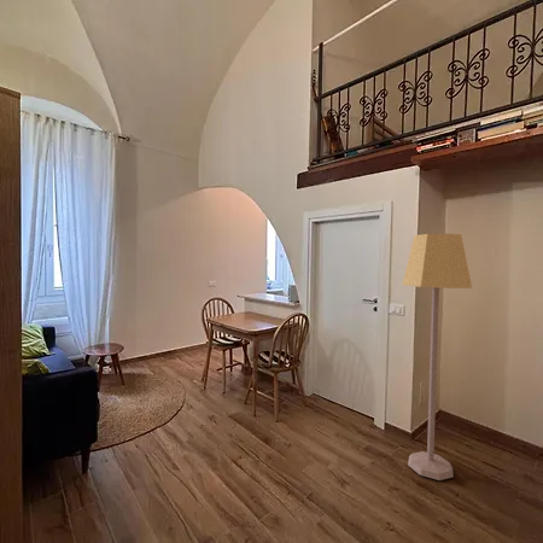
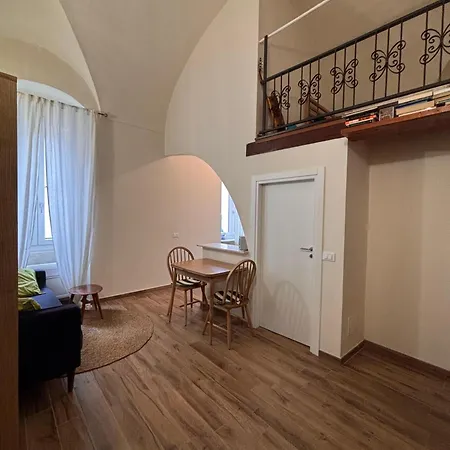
- lamp [402,233,473,481]
